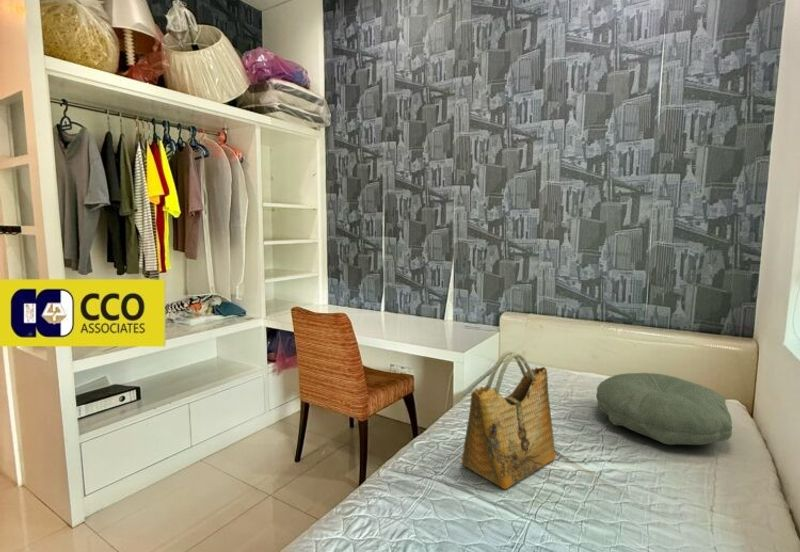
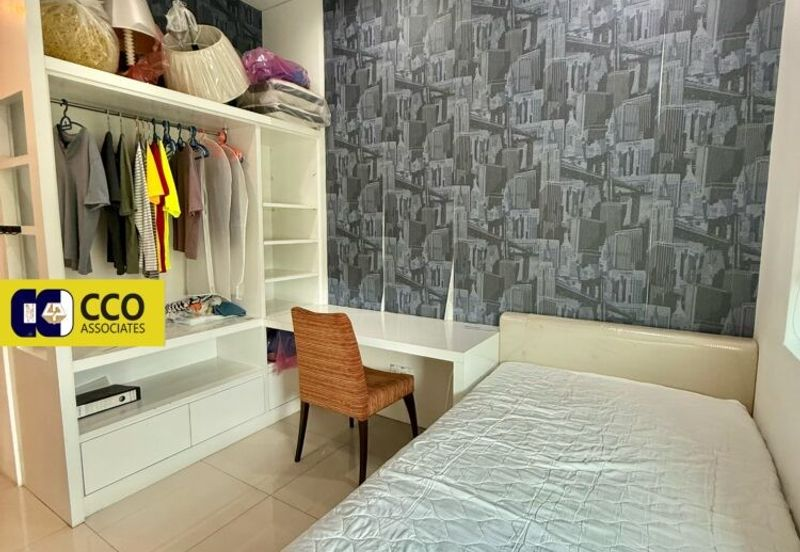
- pillow [595,372,733,446]
- grocery bag [461,349,557,490]
